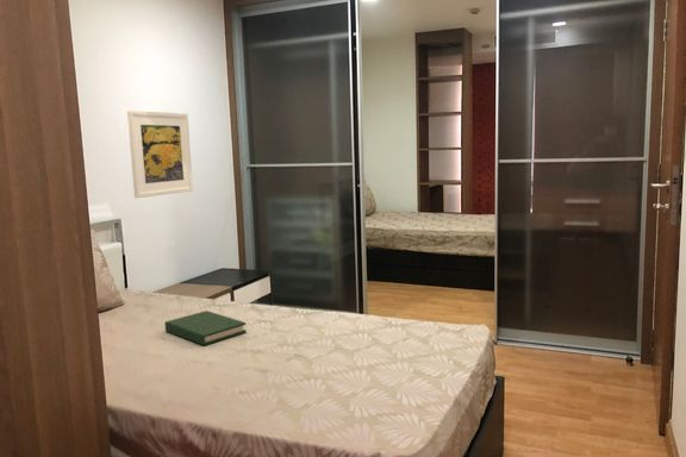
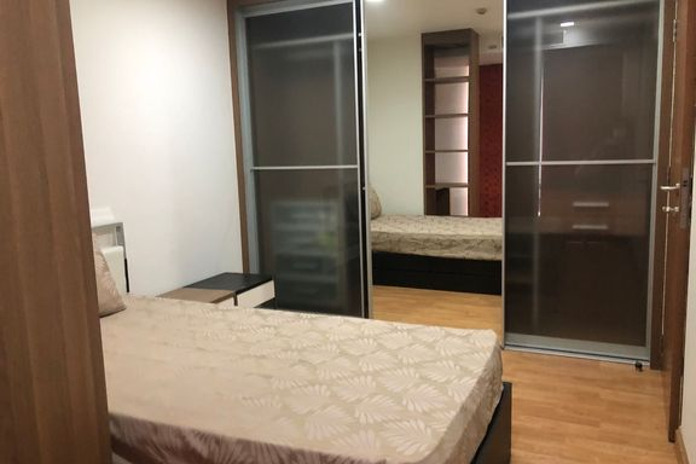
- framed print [126,109,194,199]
- hardback book [163,309,248,346]
